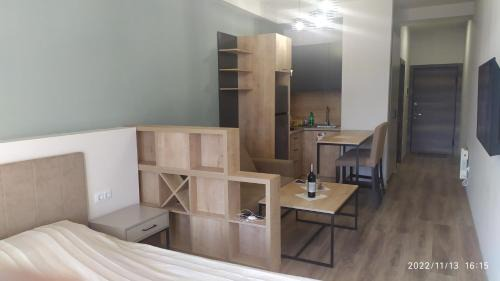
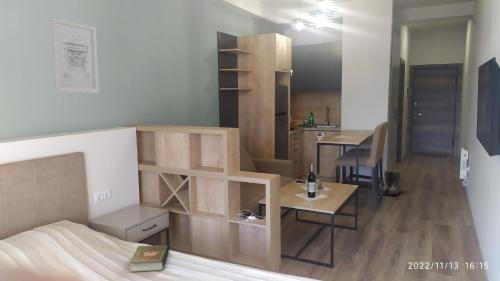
+ wall art [50,17,100,94]
+ book [129,244,170,273]
+ boots [382,169,401,196]
